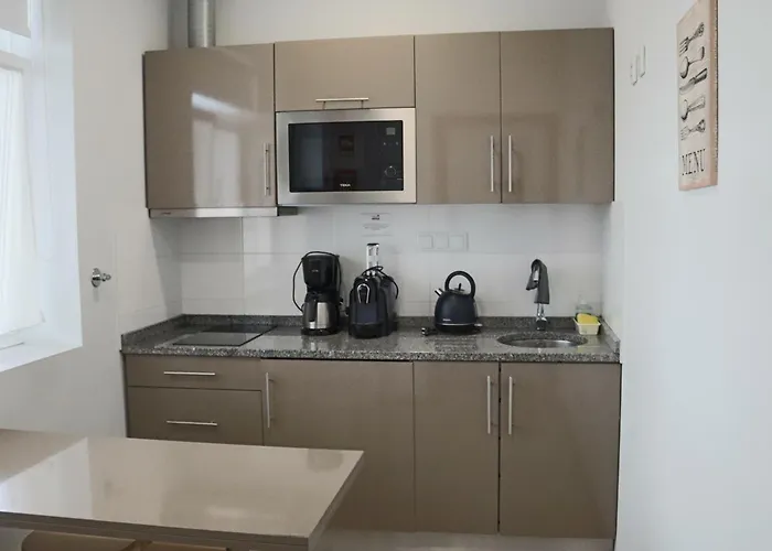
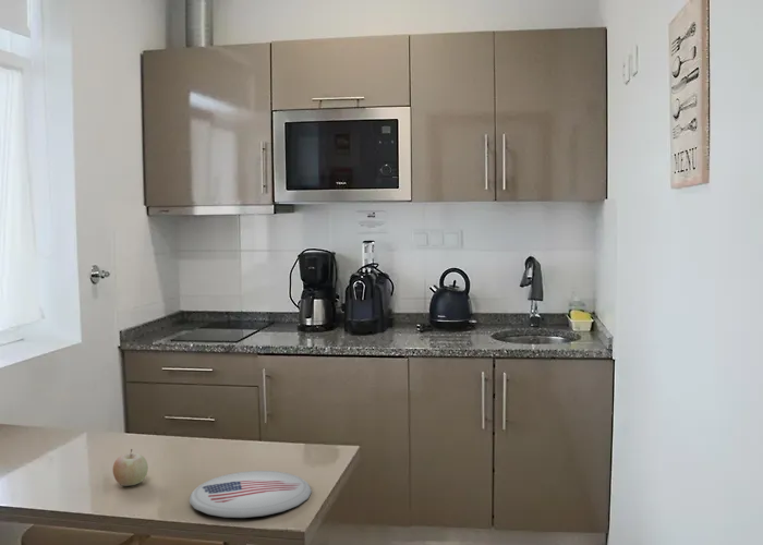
+ plate [189,470,313,519]
+ fruit [112,448,149,487]
